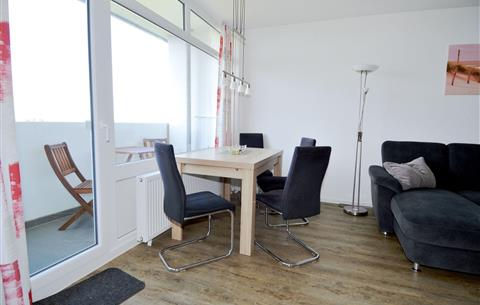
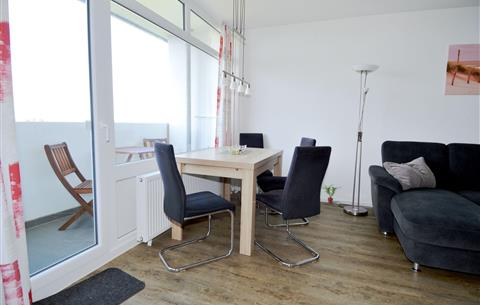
+ potted plant [323,183,341,204]
